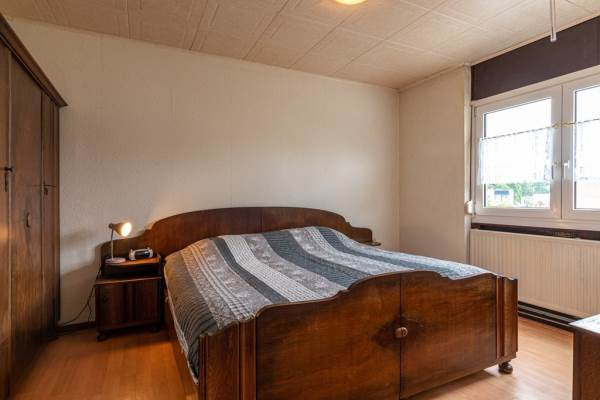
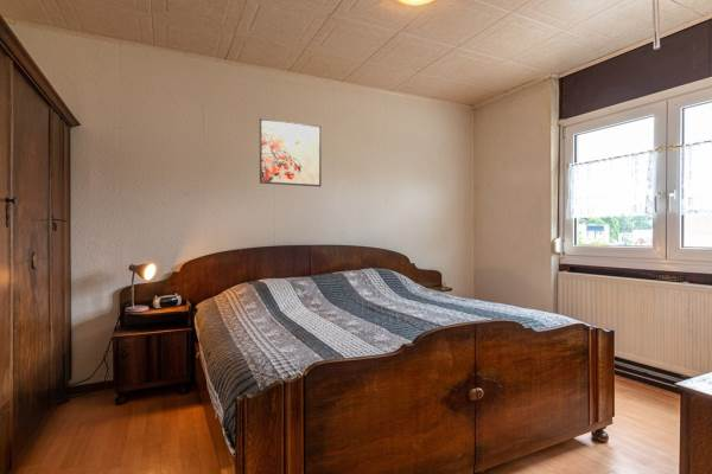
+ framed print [259,117,323,187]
